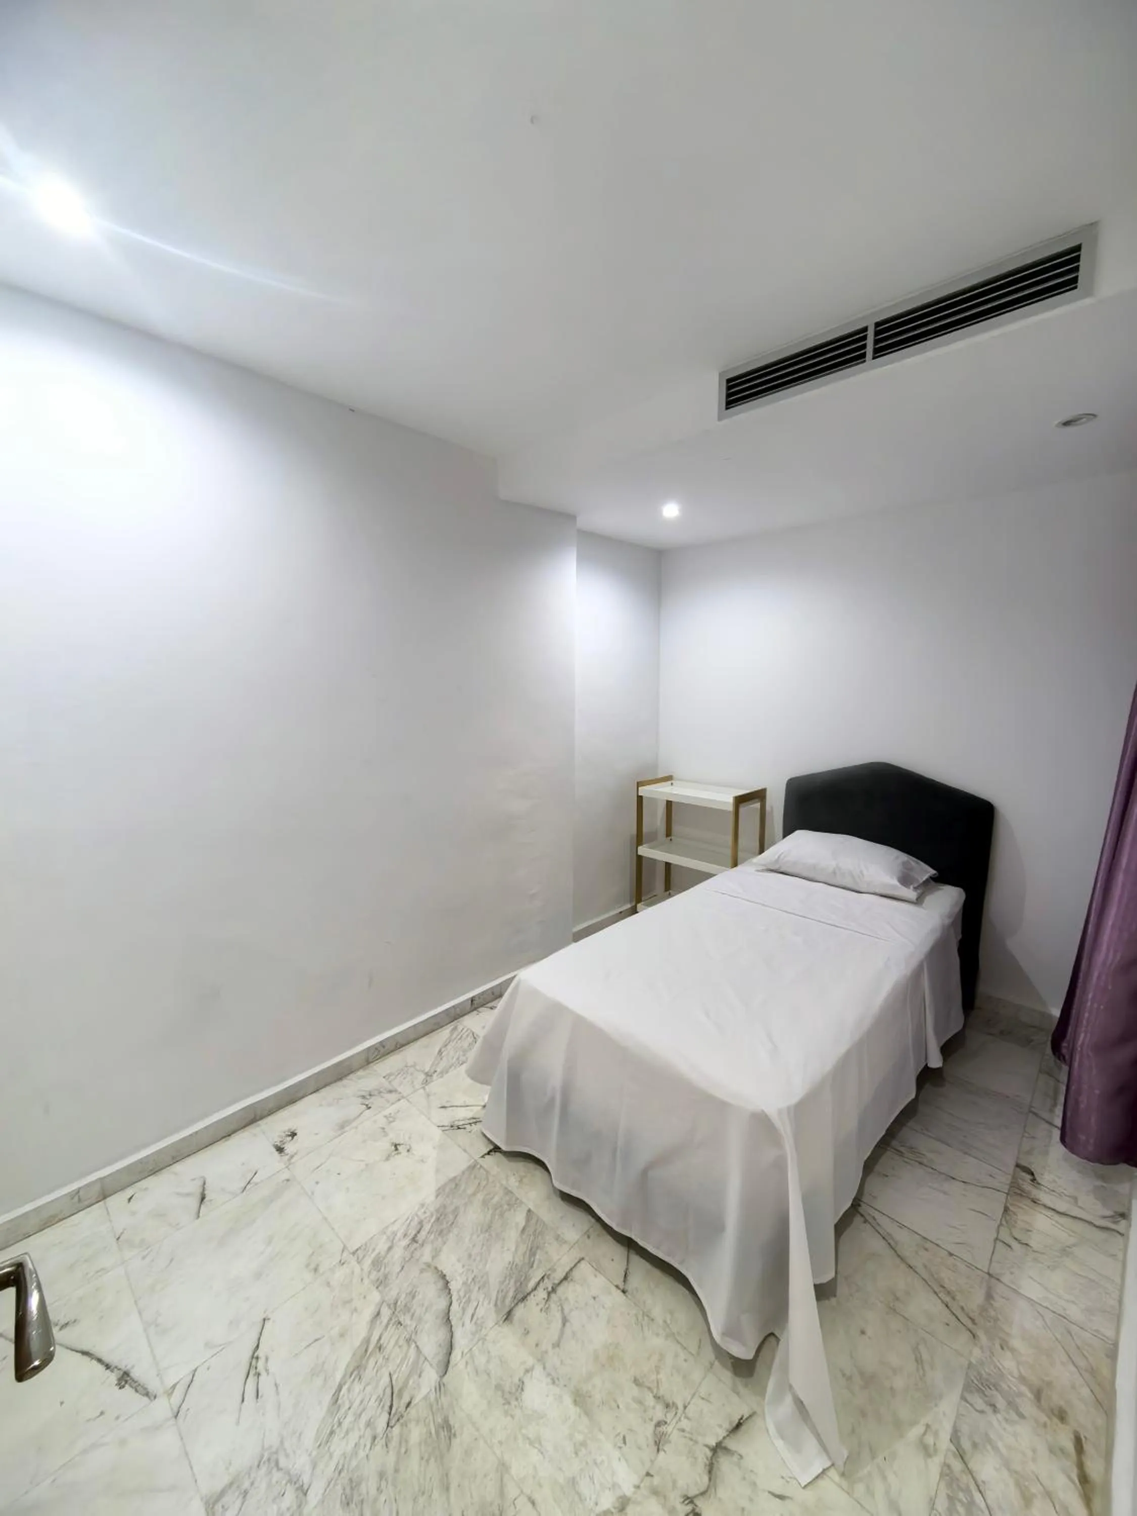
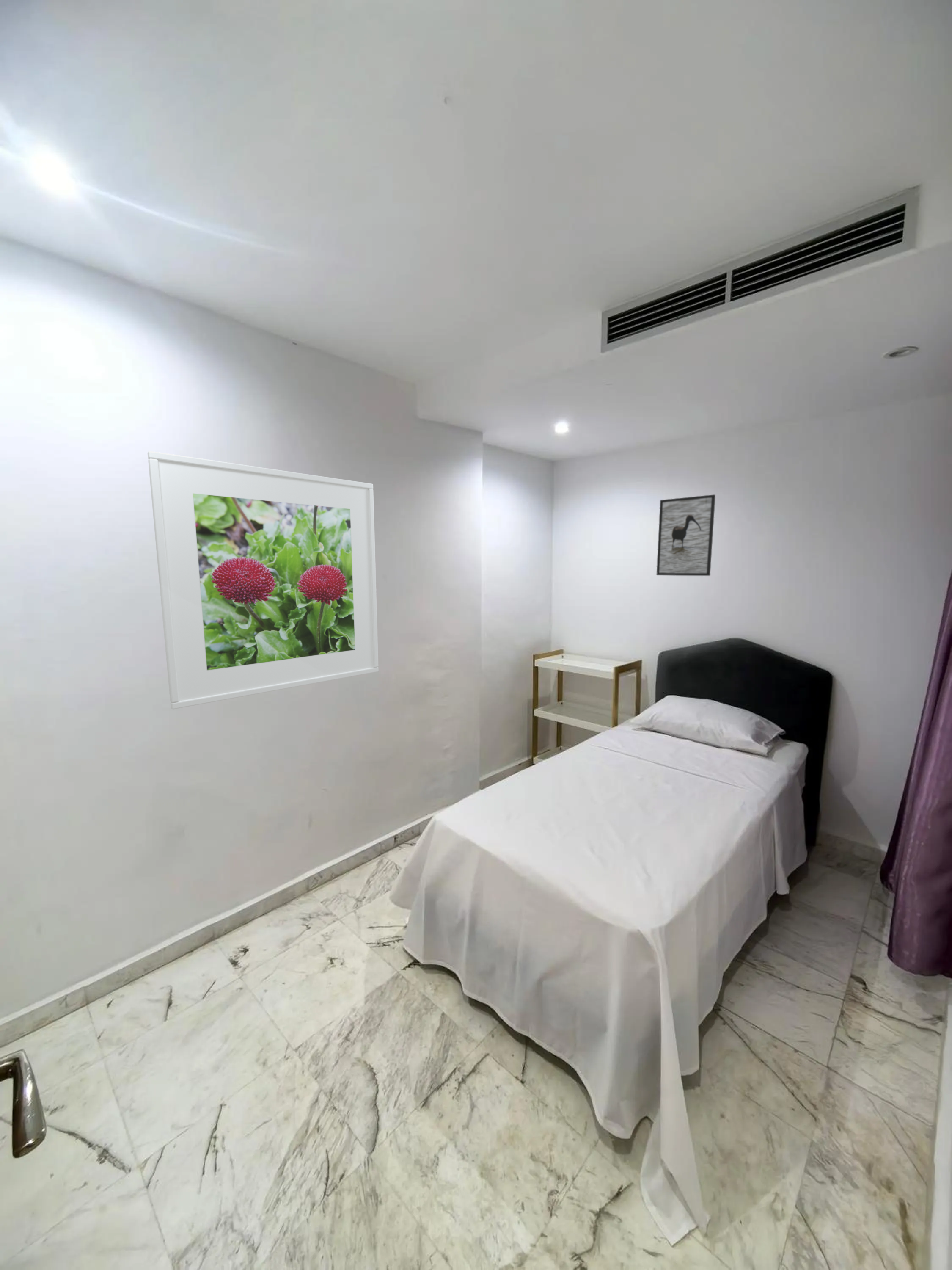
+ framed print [147,450,379,710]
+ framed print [656,494,716,576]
